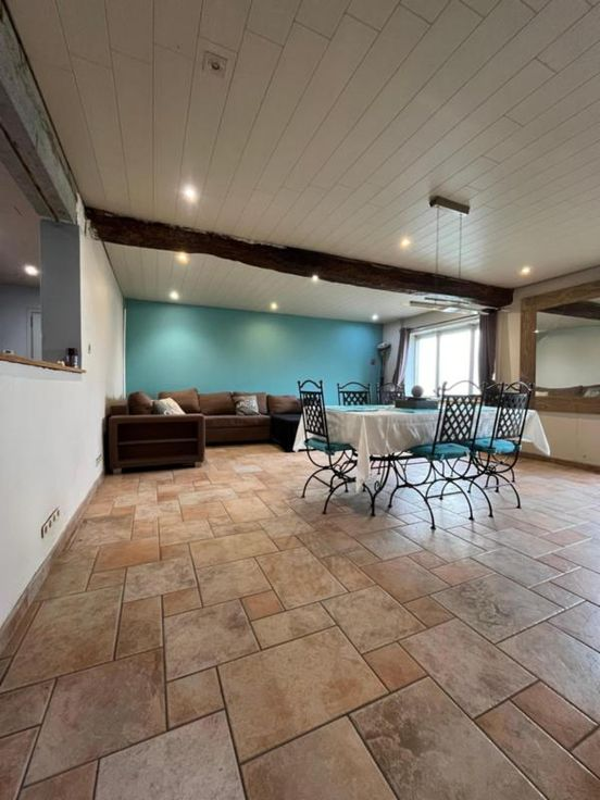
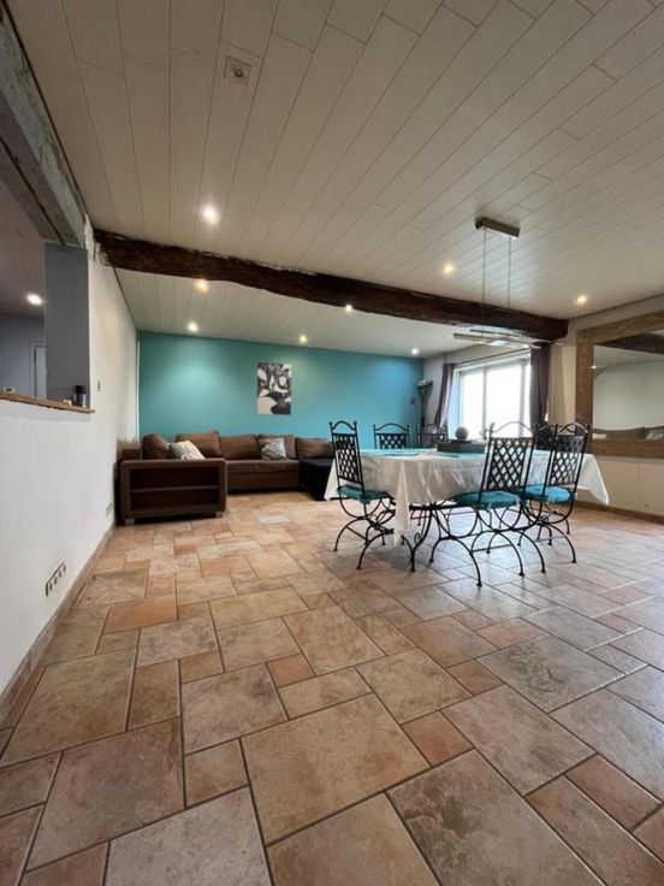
+ wall art [256,361,292,417]
